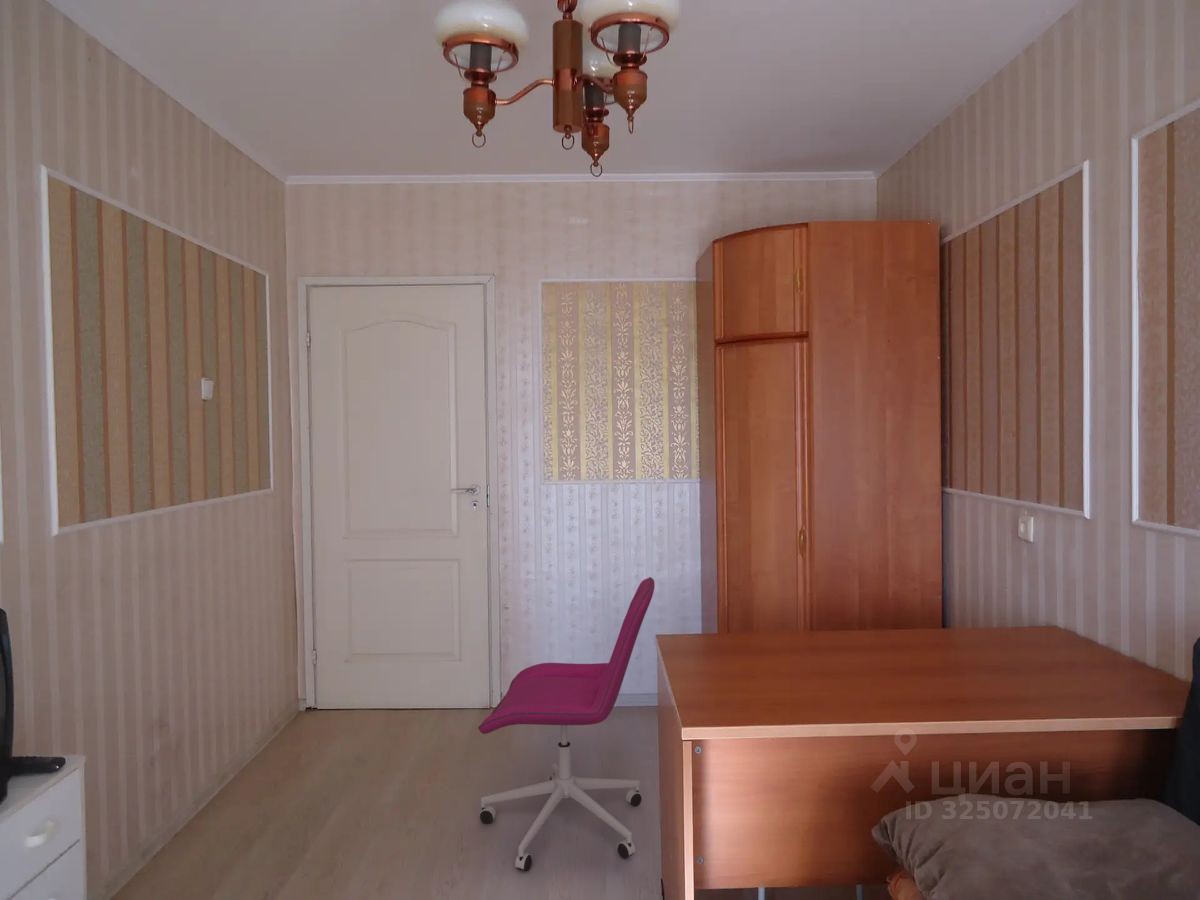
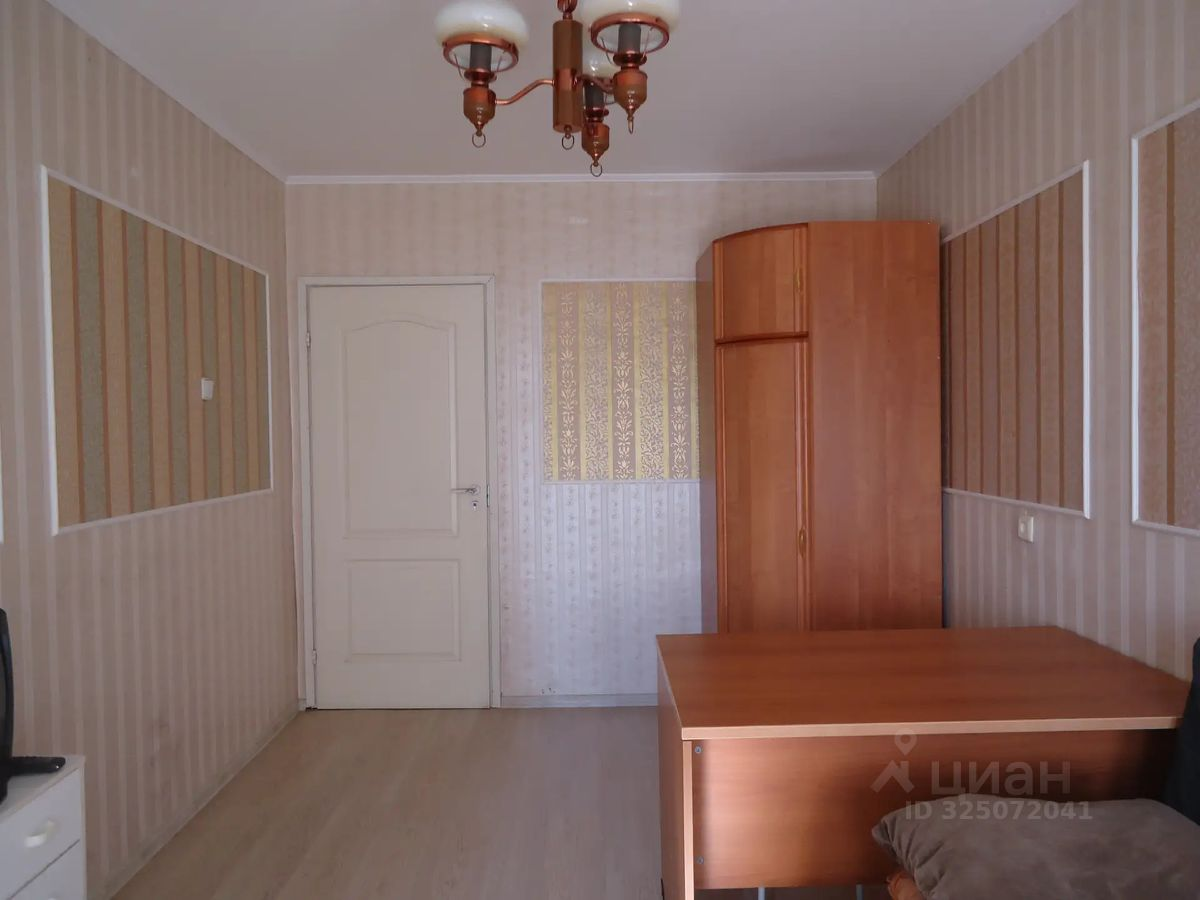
- office chair [477,576,656,873]
